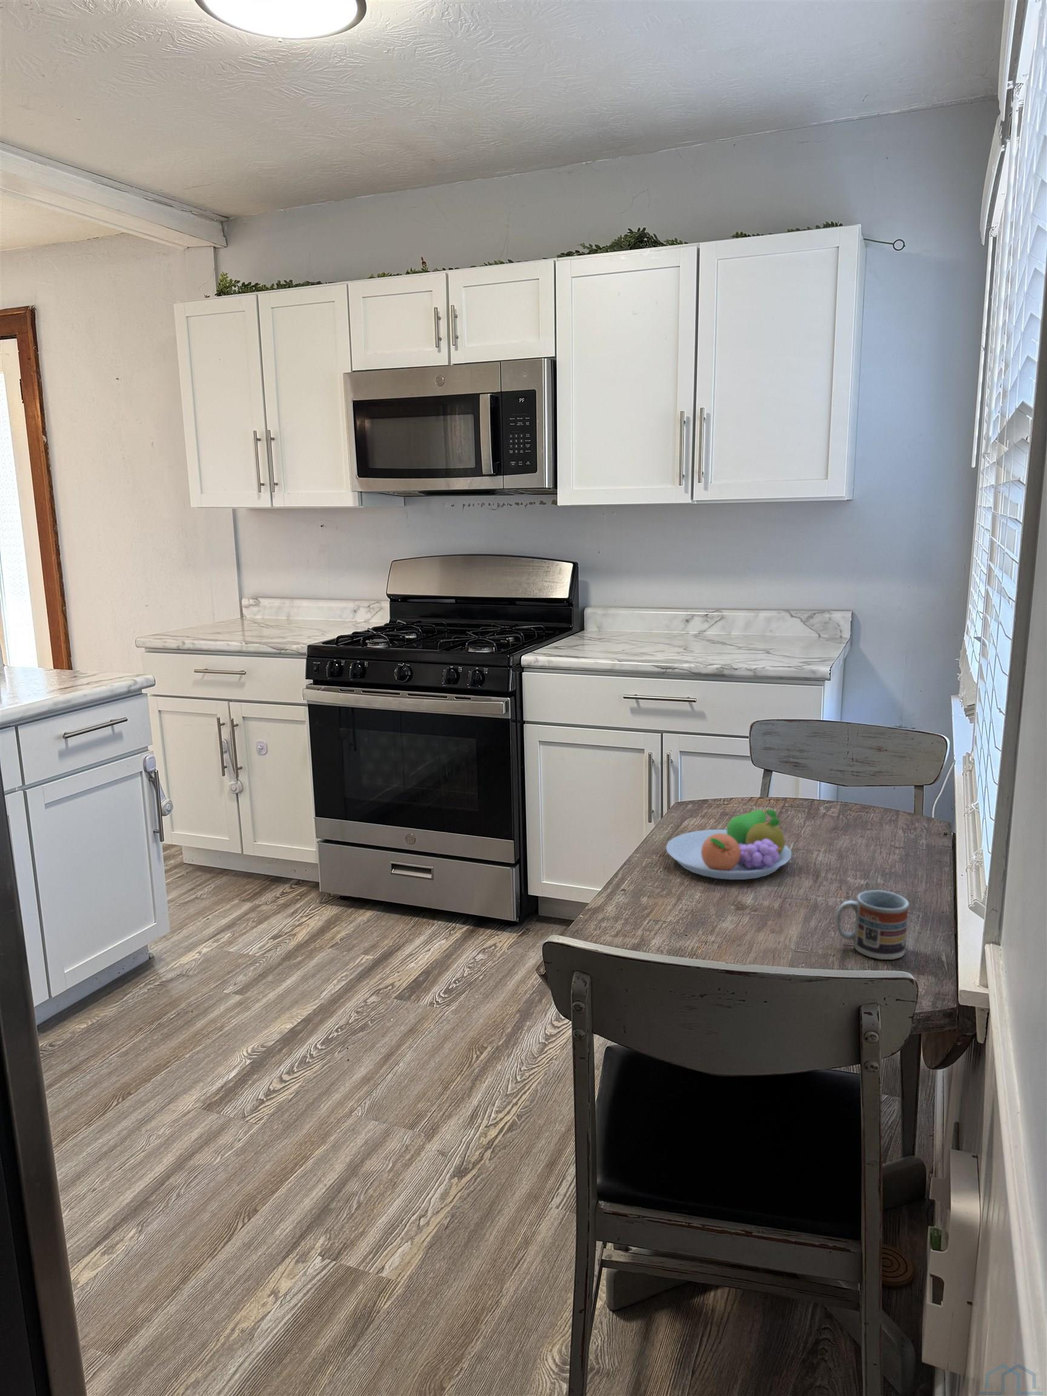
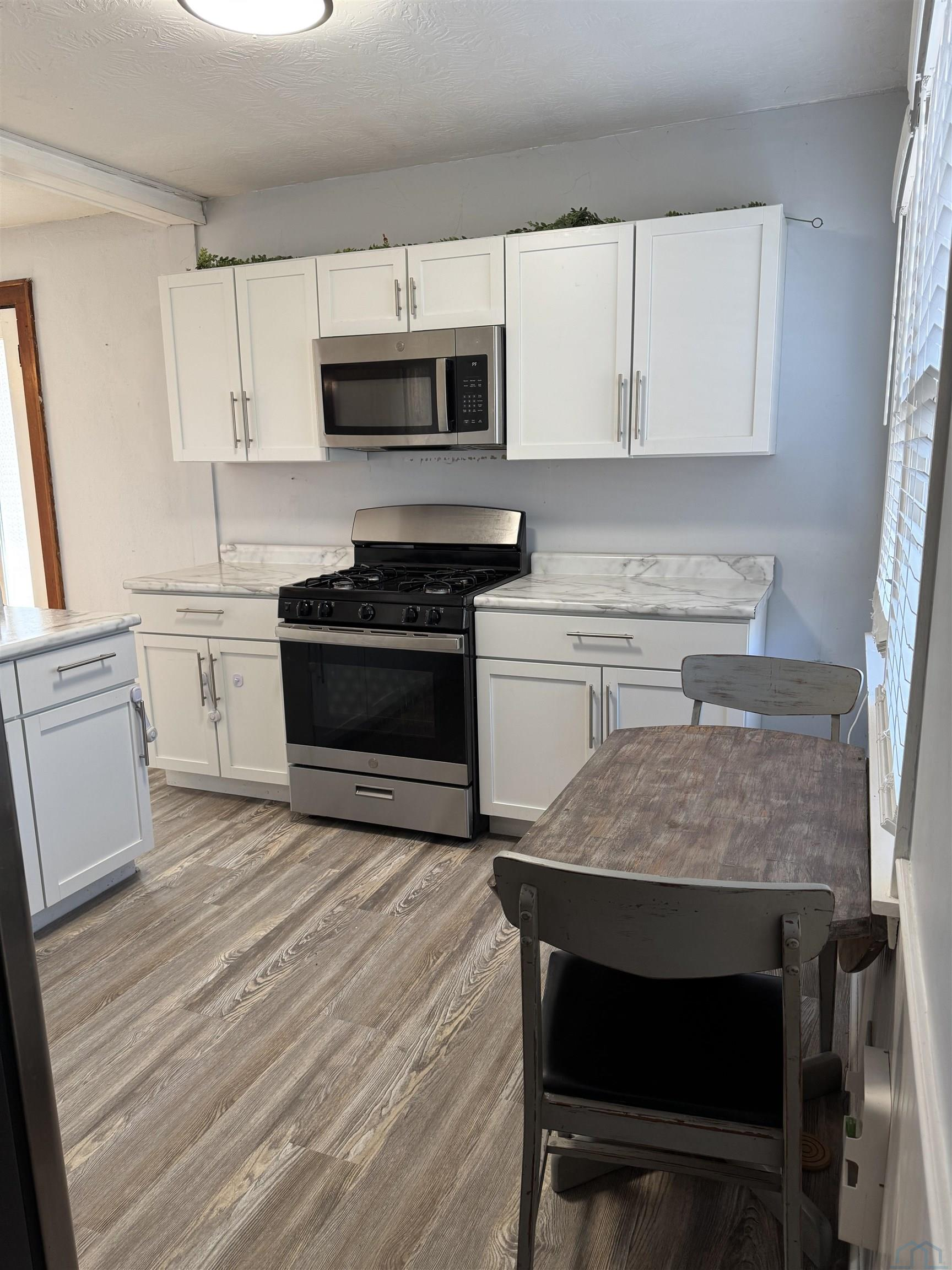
- fruit bowl [665,809,792,880]
- cup [835,889,910,961]
